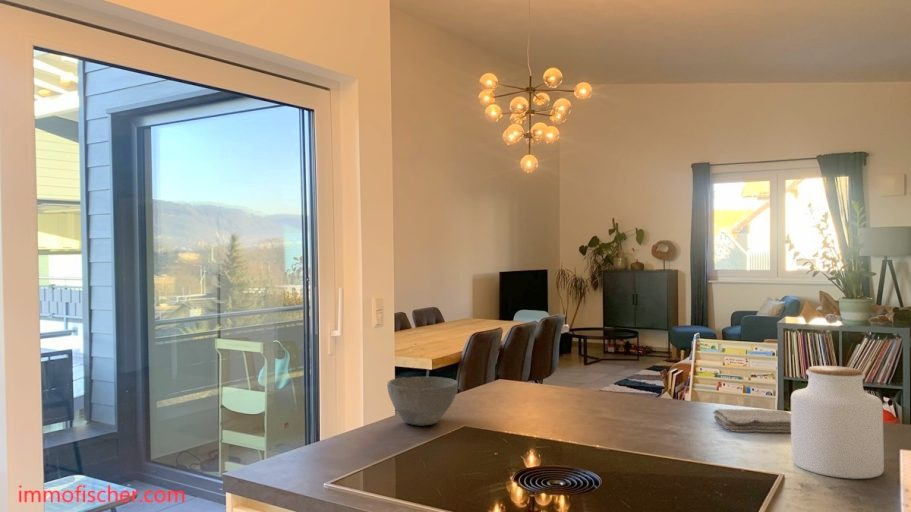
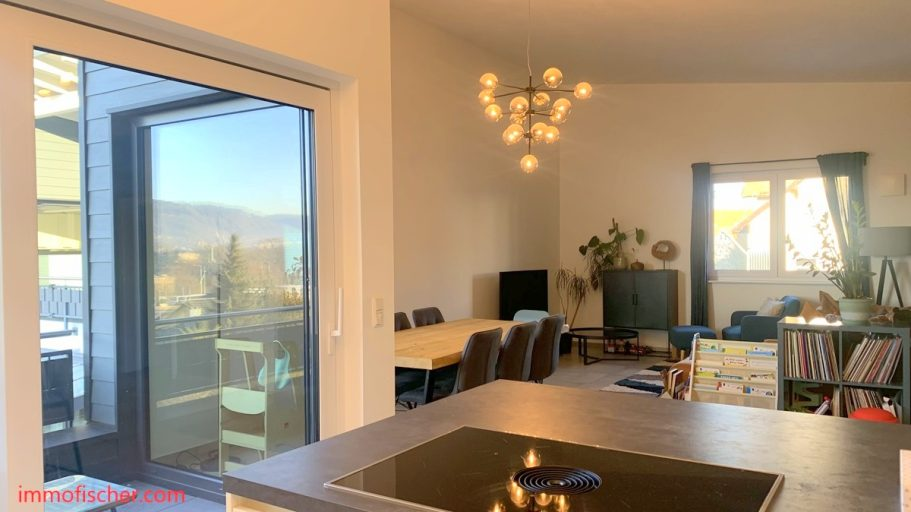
- jar [790,365,885,480]
- bowl [386,376,459,427]
- washcloth [712,408,791,433]
